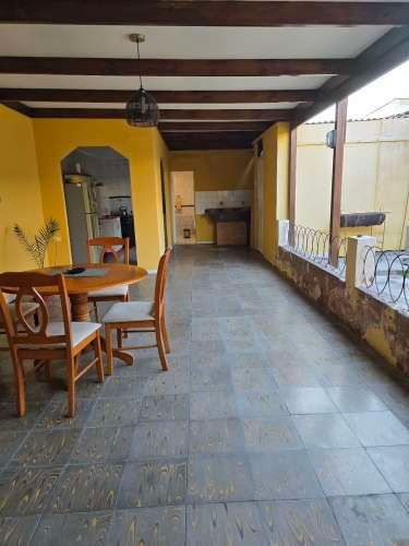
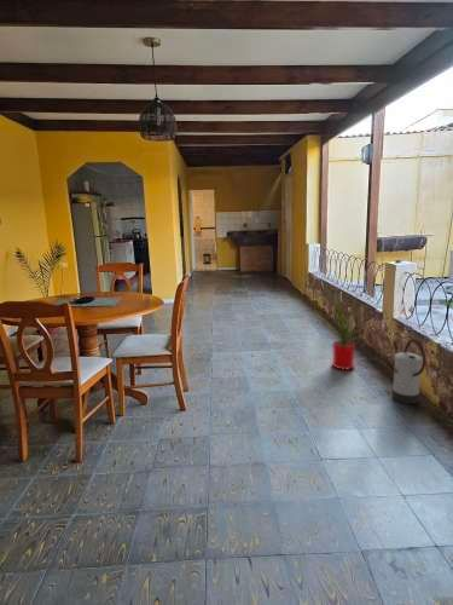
+ watering can [391,338,426,405]
+ house plant [313,289,374,371]
